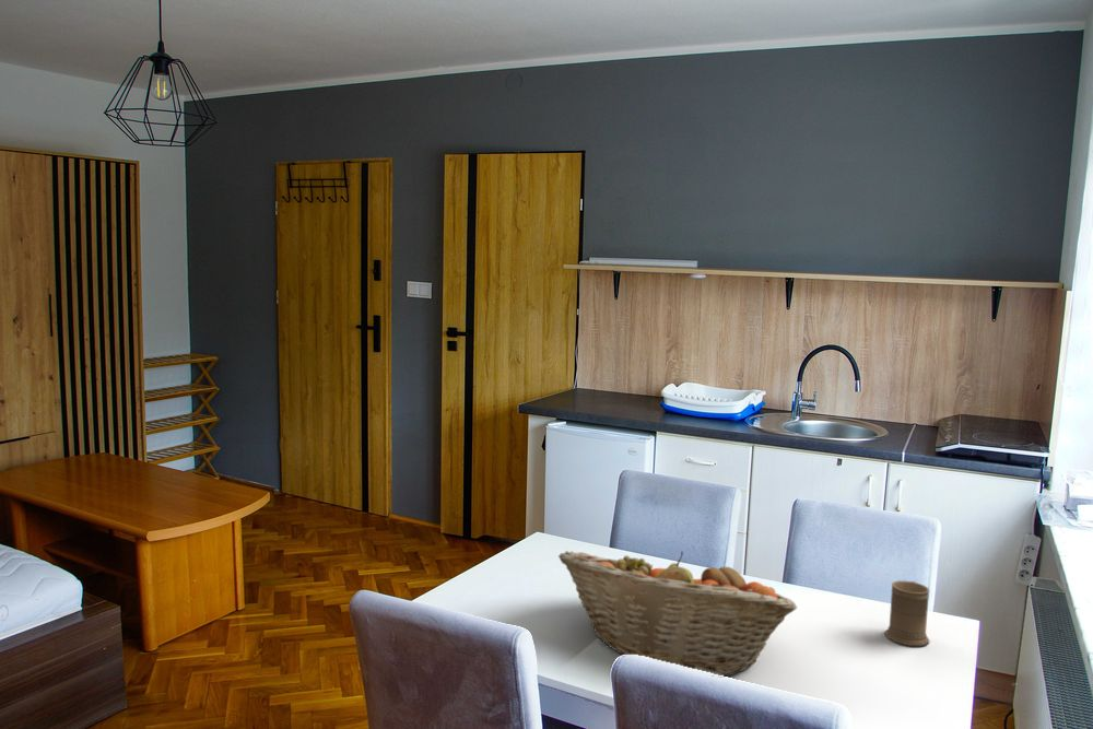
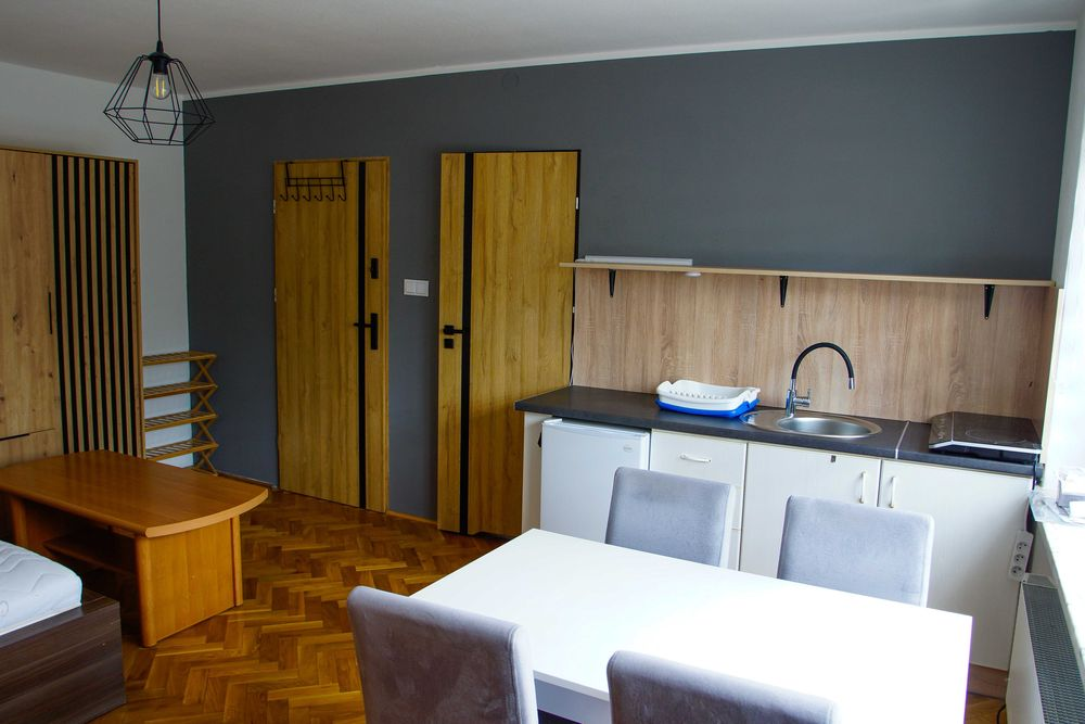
- fruit basket [557,550,798,678]
- mug [883,579,931,647]
